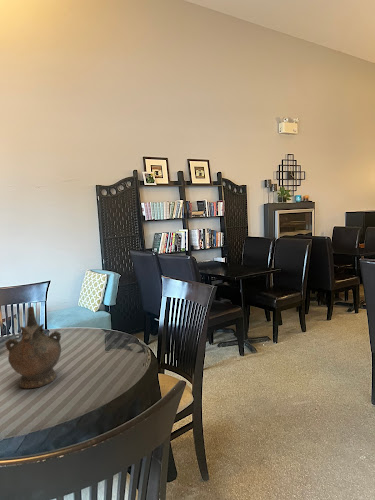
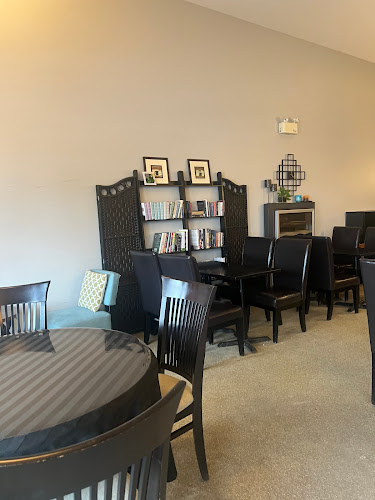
- ceremonial vessel [4,306,62,389]
